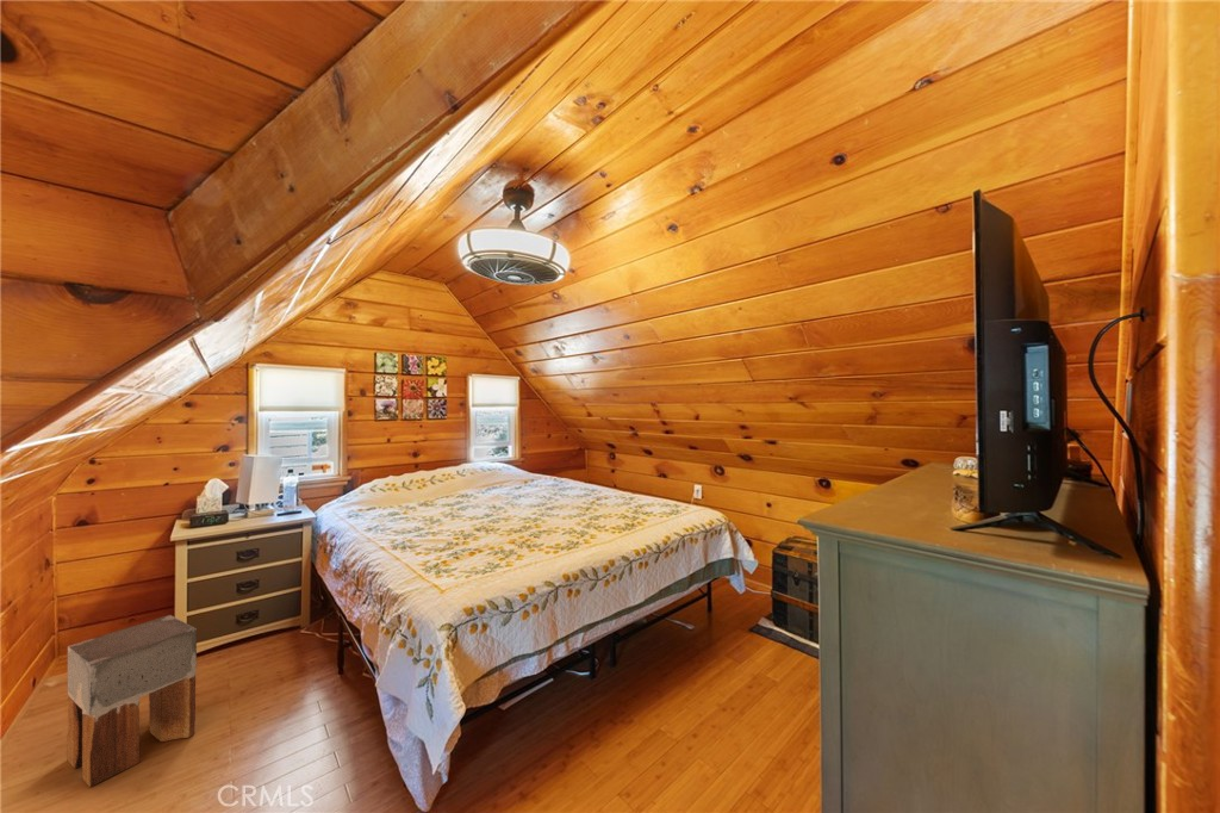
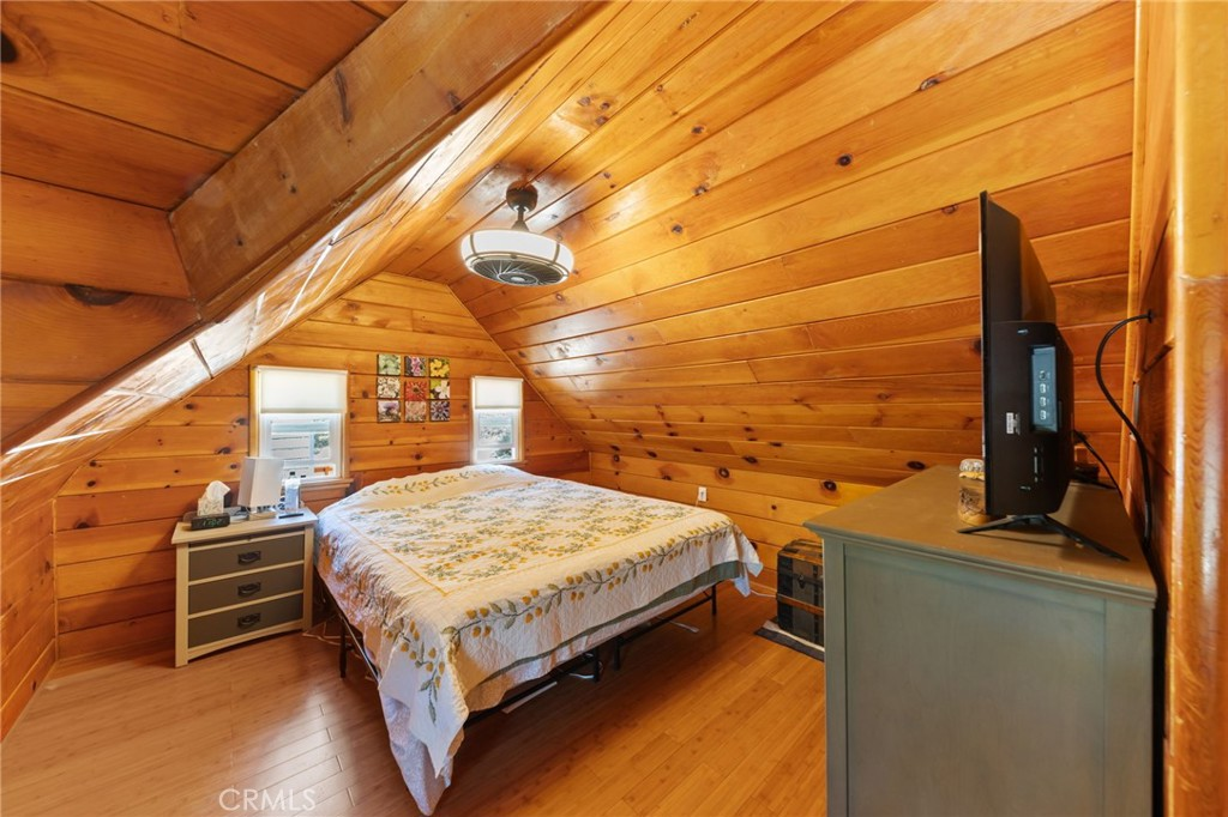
- stool [66,614,198,788]
